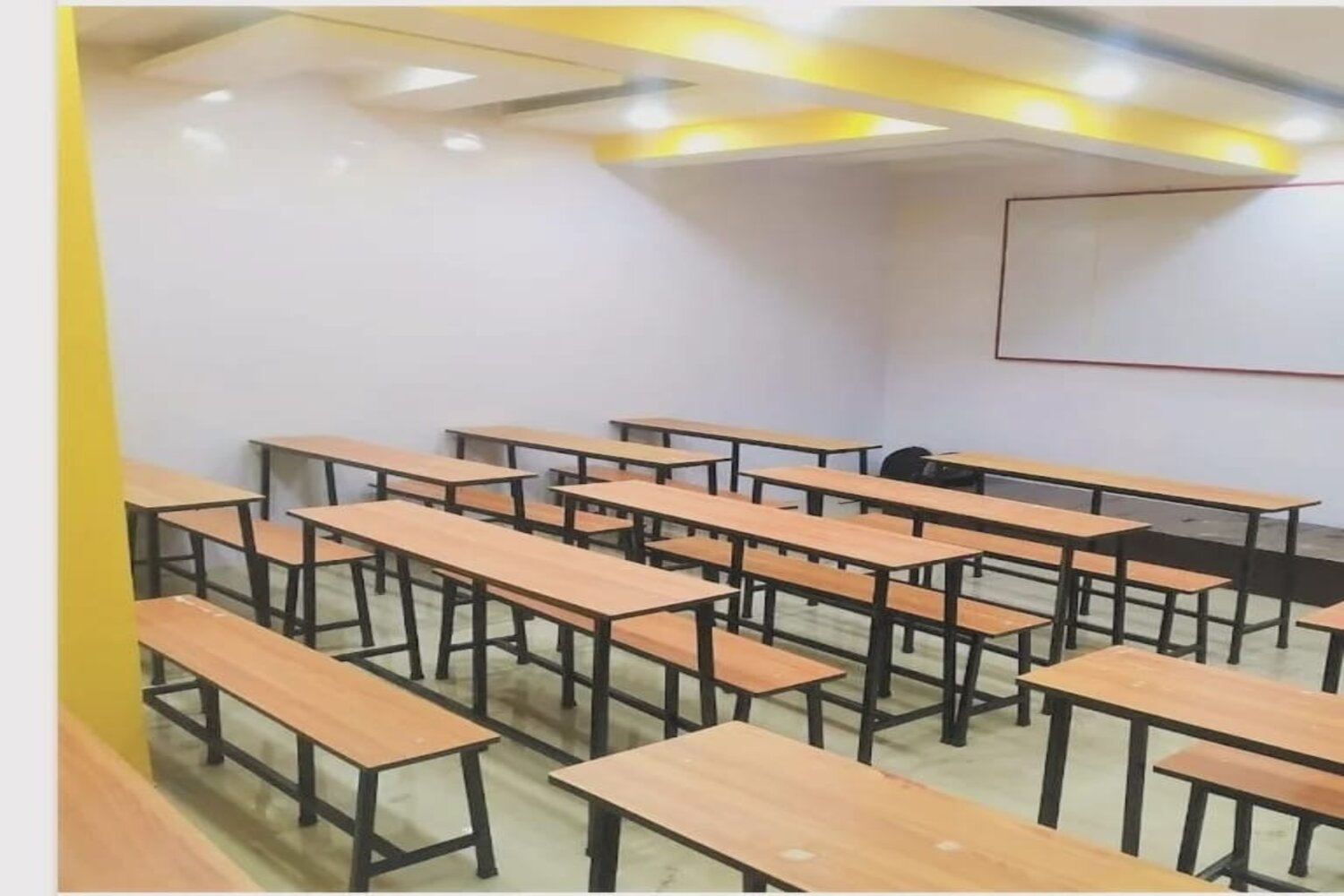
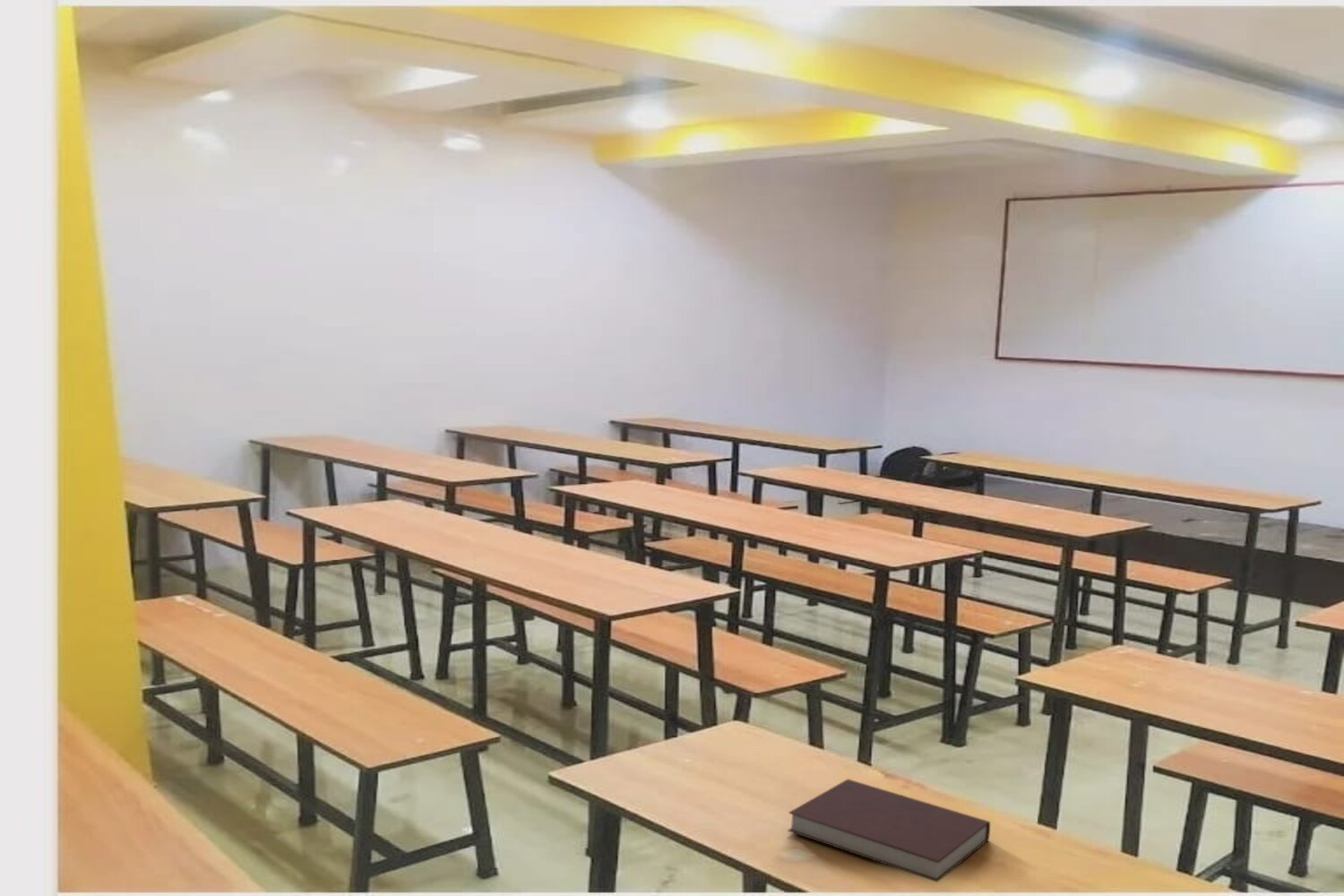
+ notebook [787,778,991,883]
